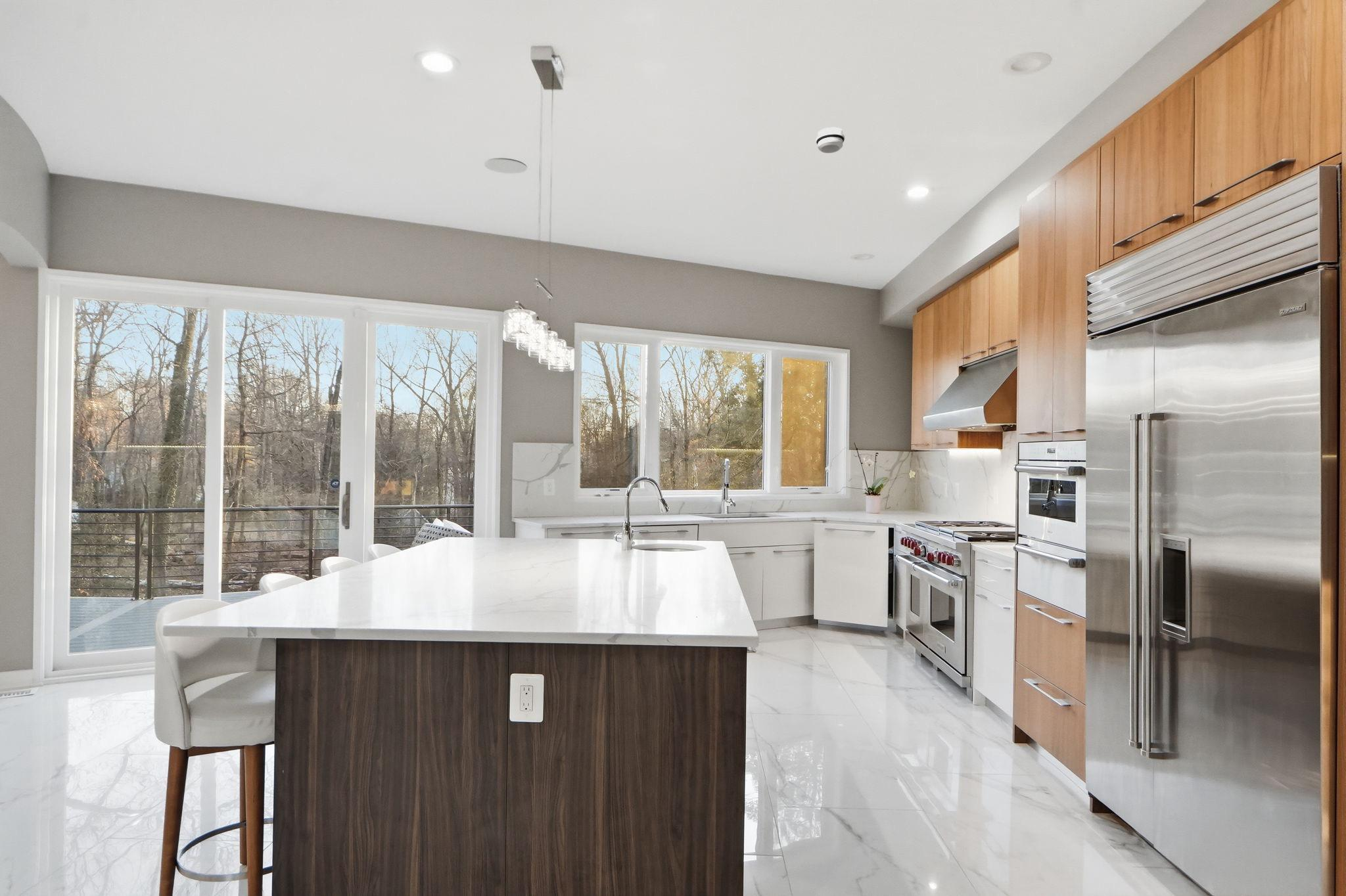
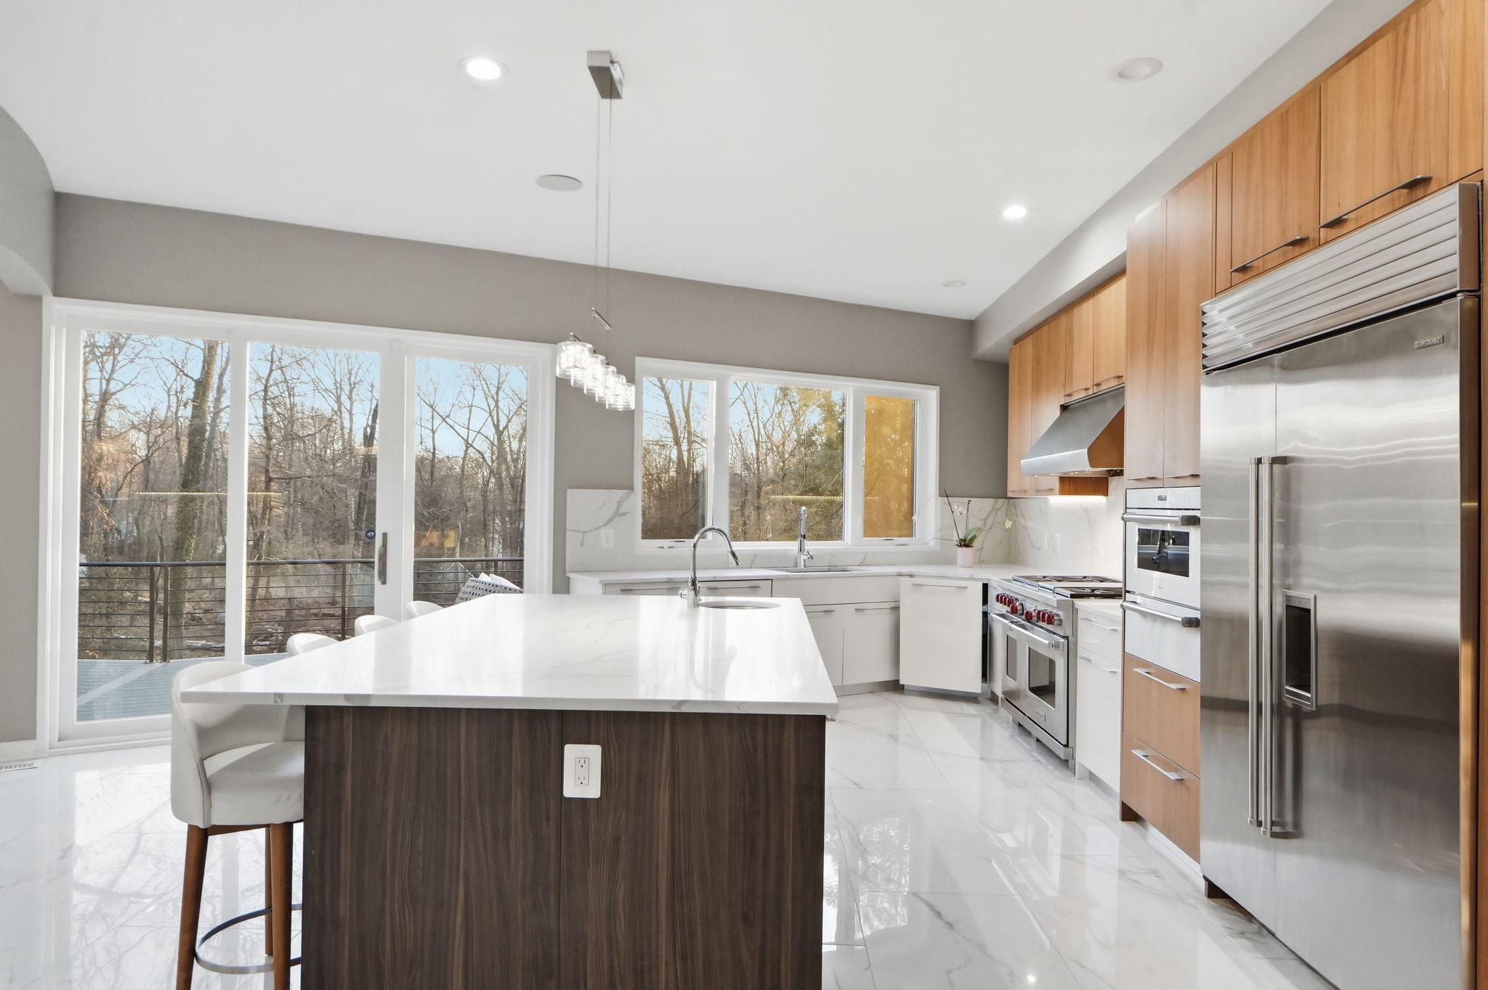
- smoke detector [816,127,845,154]
